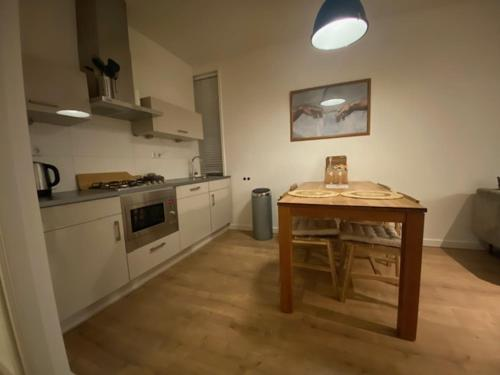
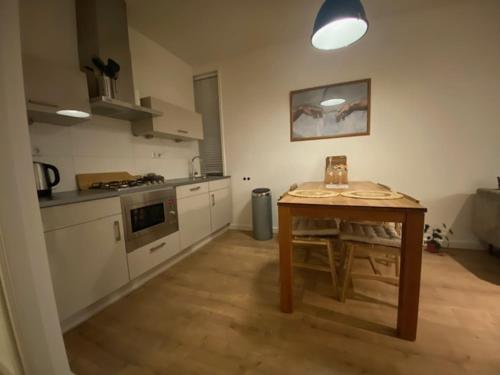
+ potted plant [423,222,454,254]
